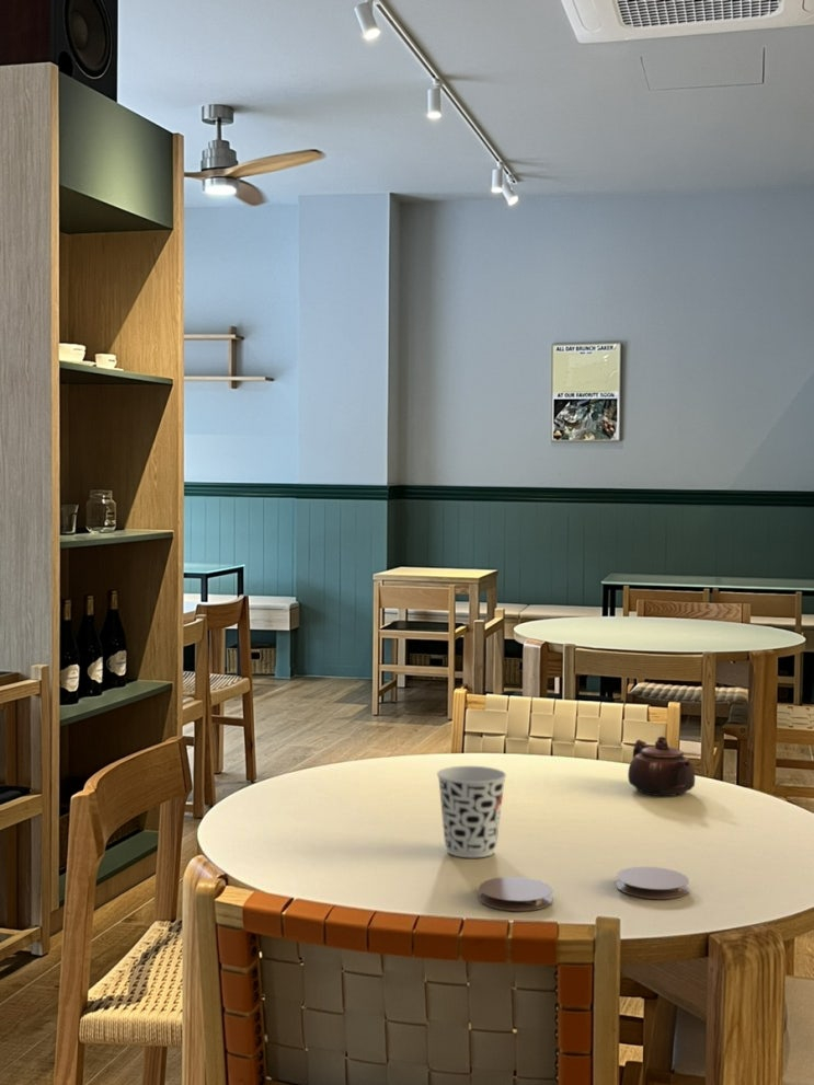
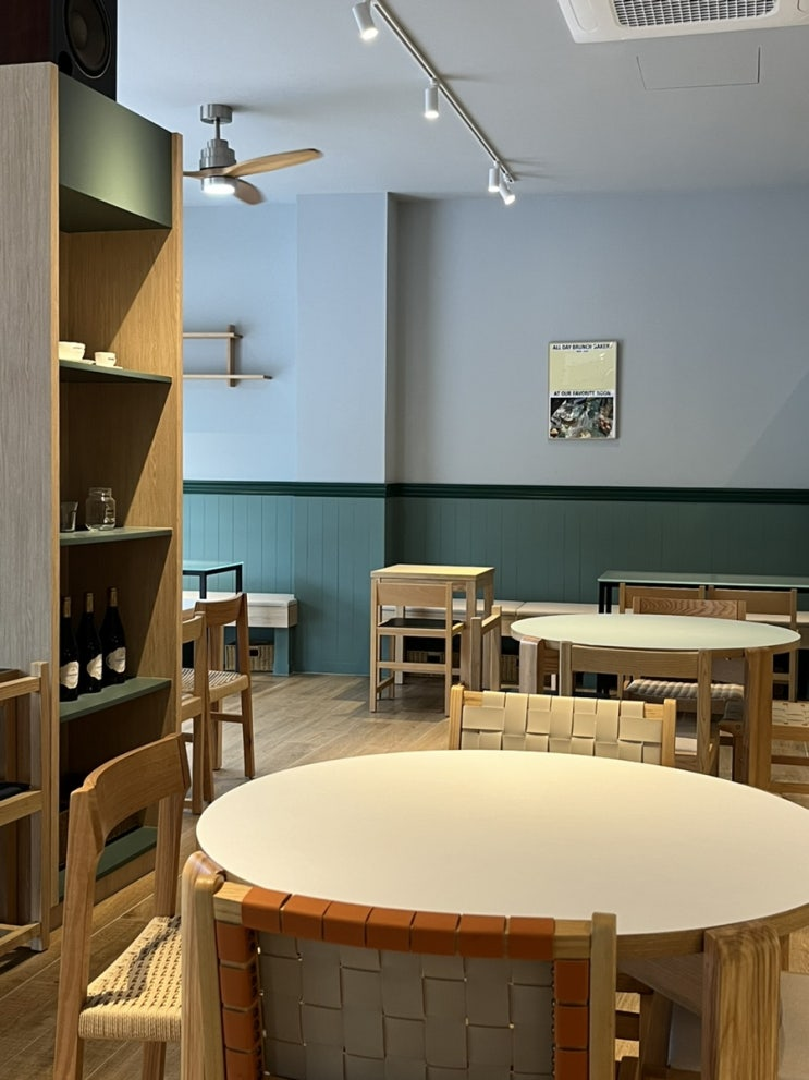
- coaster [478,876,553,912]
- cup [436,765,507,858]
- teapot [627,736,696,797]
- coaster [616,866,690,900]
